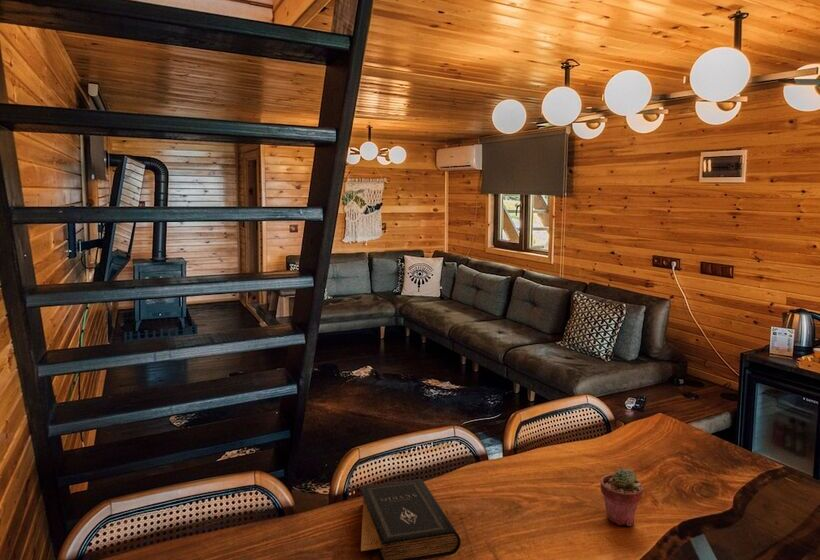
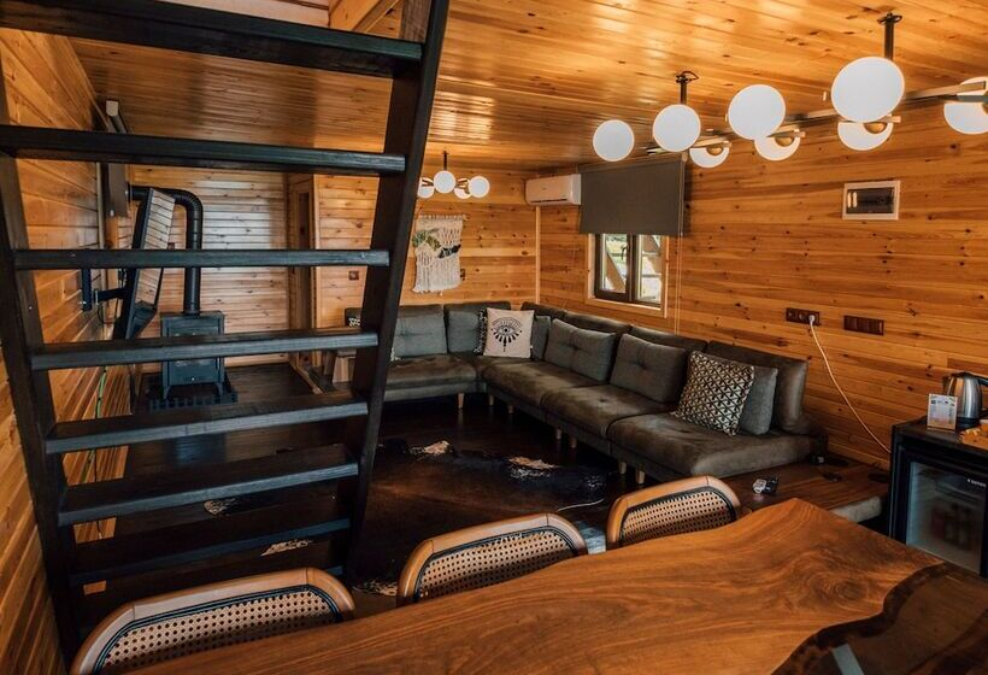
- potted succulent [600,467,644,527]
- book [359,478,462,560]
